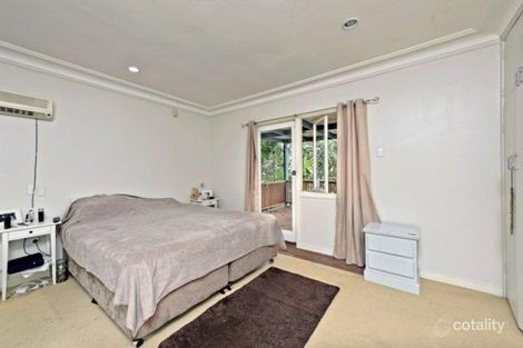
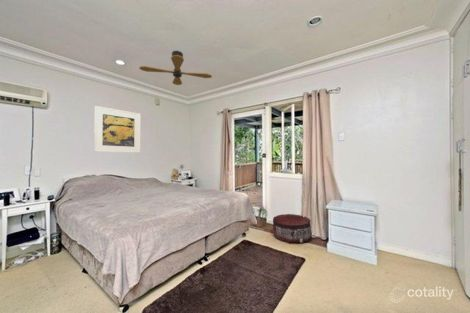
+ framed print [93,105,141,154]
+ pouf [272,213,313,244]
+ potted plant [252,206,270,228]
+ ceiling fan [138,50,213,86]
